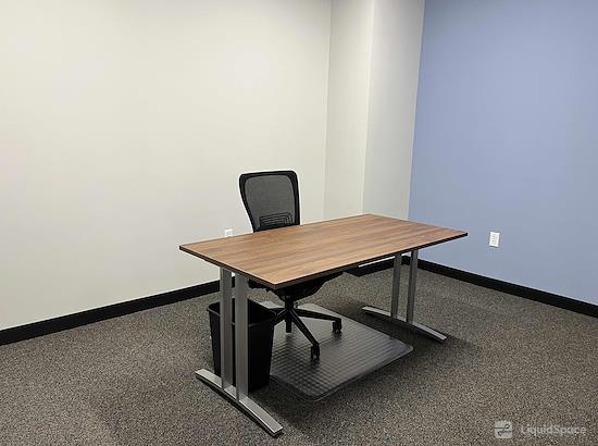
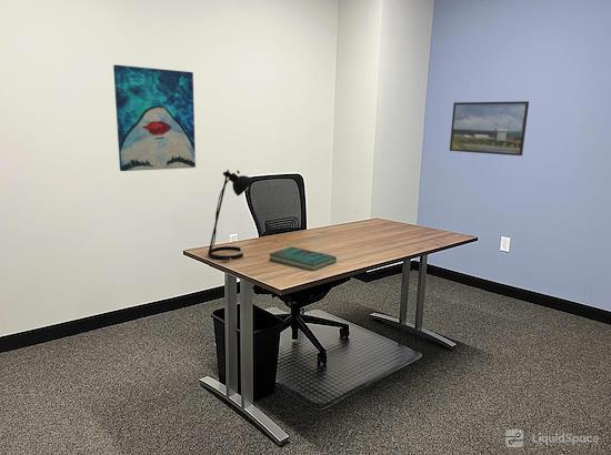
+ desk lamp [207,169,253,262]
+ book [268,245,338,272]
+ wall art [112,64,197,172]
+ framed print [449,100,530,156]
